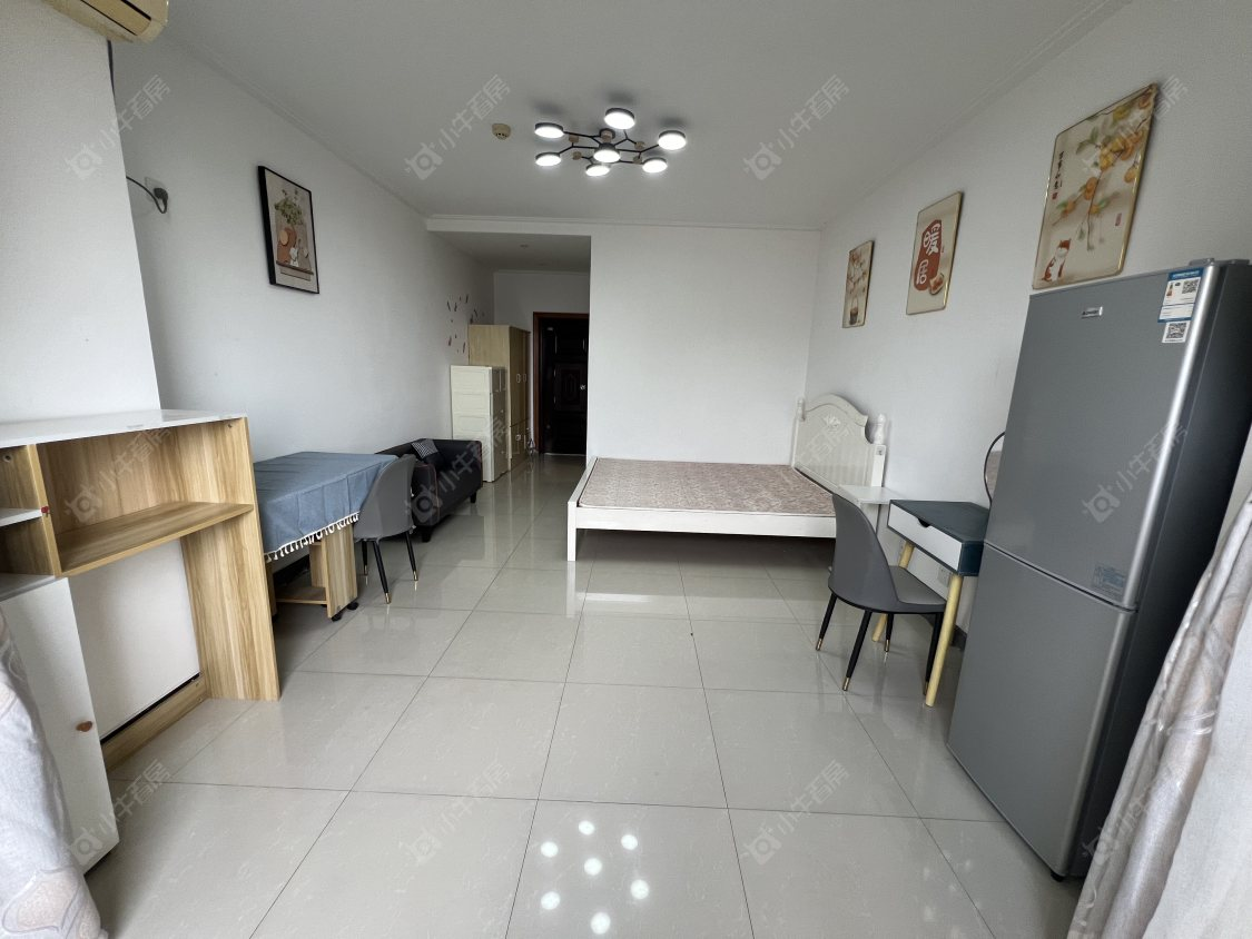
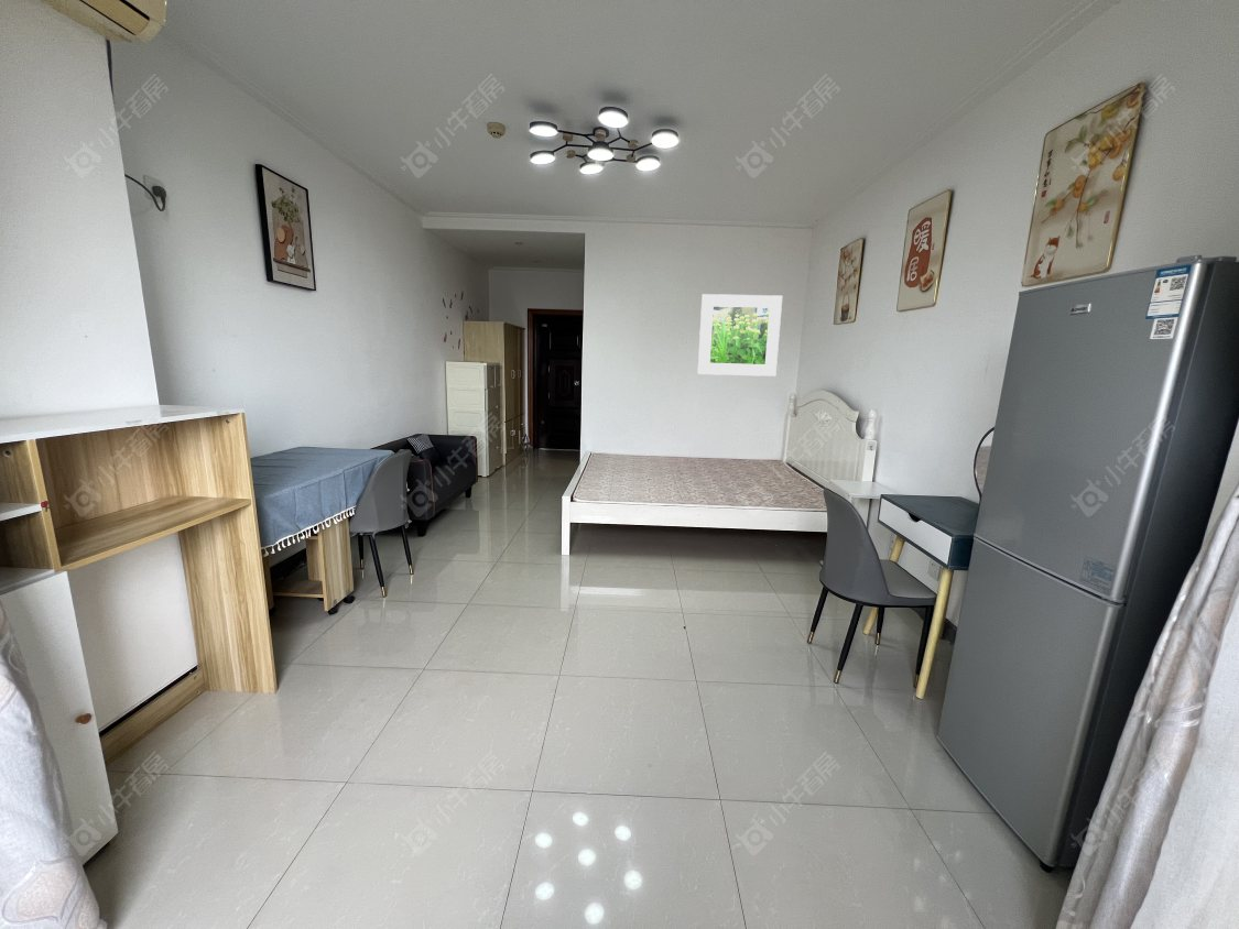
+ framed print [696,293,783,378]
